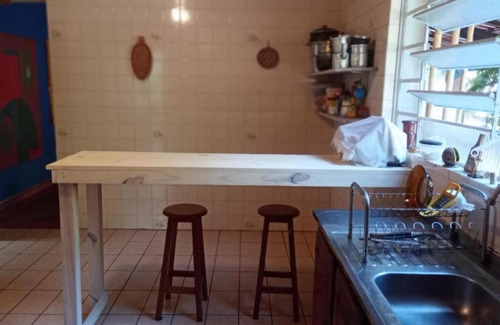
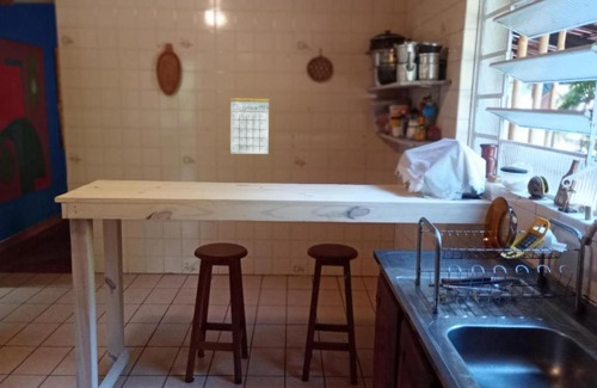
+ calendar [229,86,270,155]
